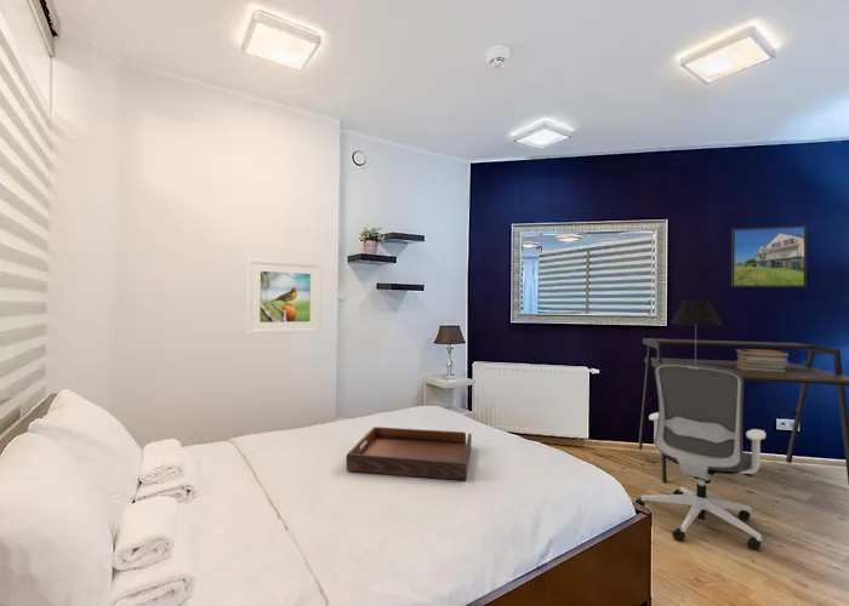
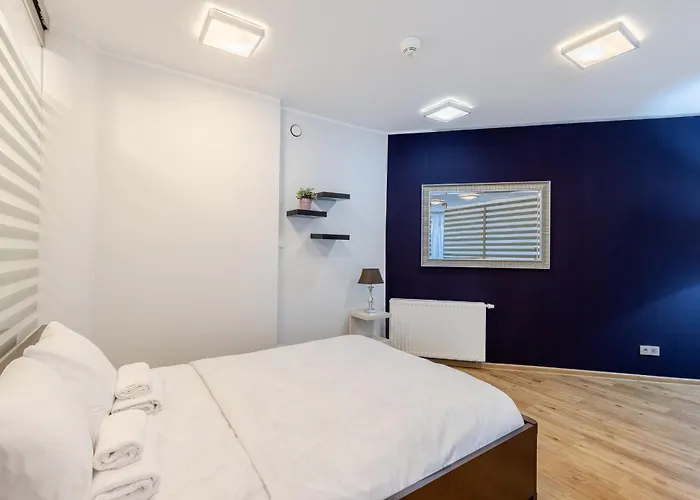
- office chair [634,362,767,551]
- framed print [730,224,808,288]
- desk [638,337,849,485]
- serving tray [346,425,473,481]
- book stack [734,348,791,372]
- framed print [246,258,323,336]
- table lamp [669,299,723,365]
